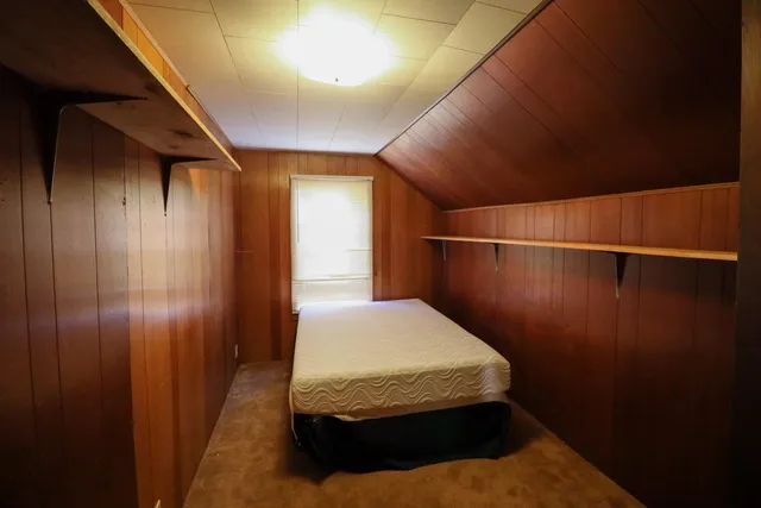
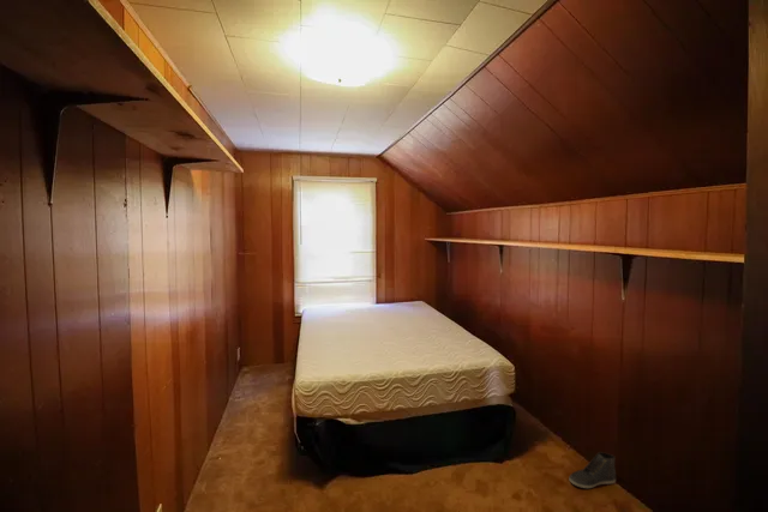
+ sneaker [568,451,617,489]
